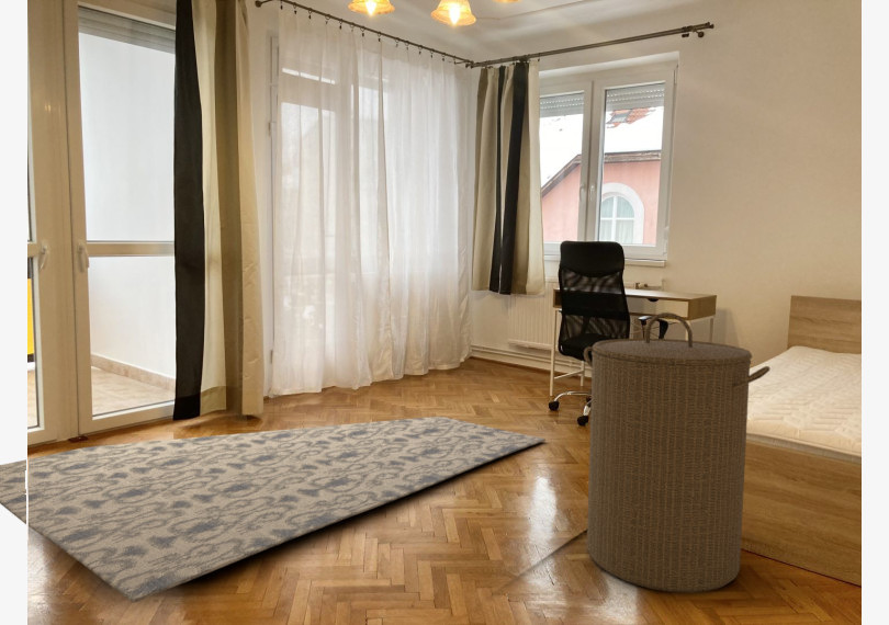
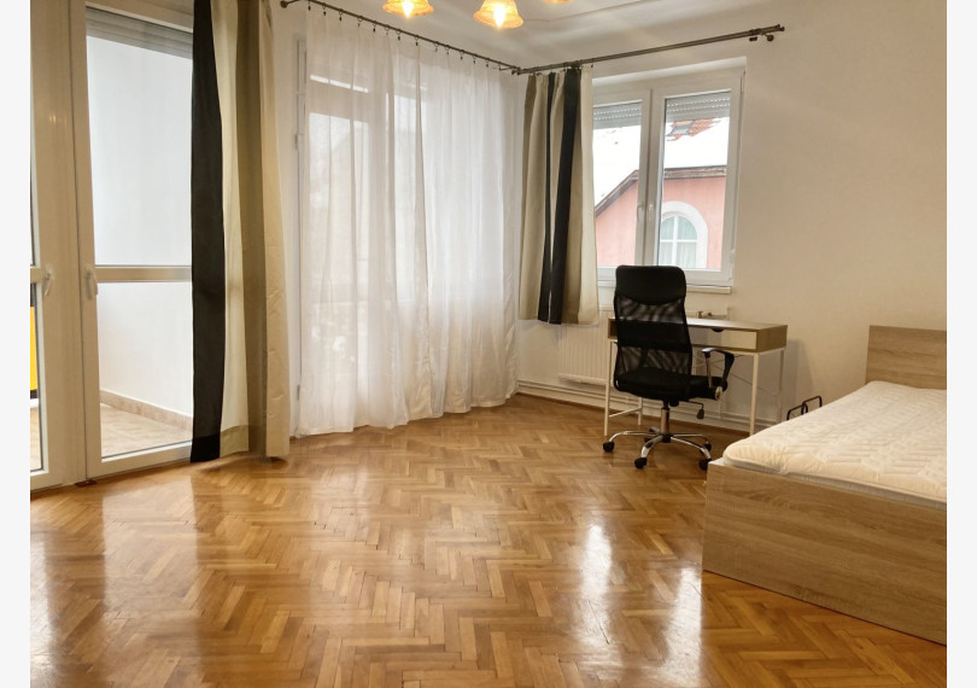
- laundry hamper [583,311,772,593]
- rug [0,416,547,604]
